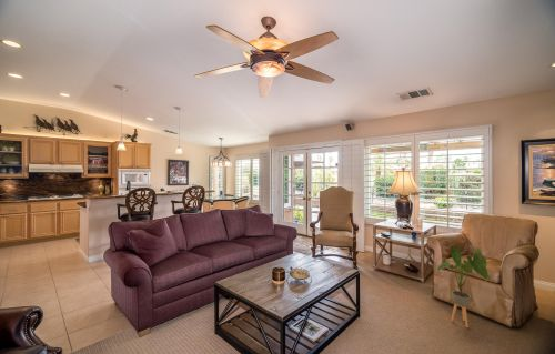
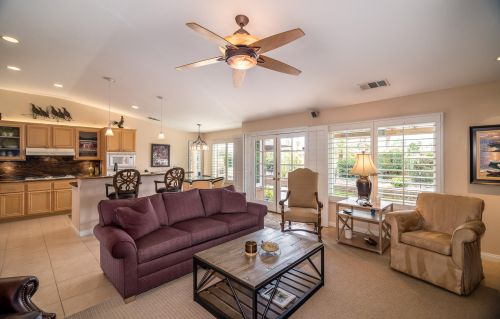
- house plant [436,245,492,328]
